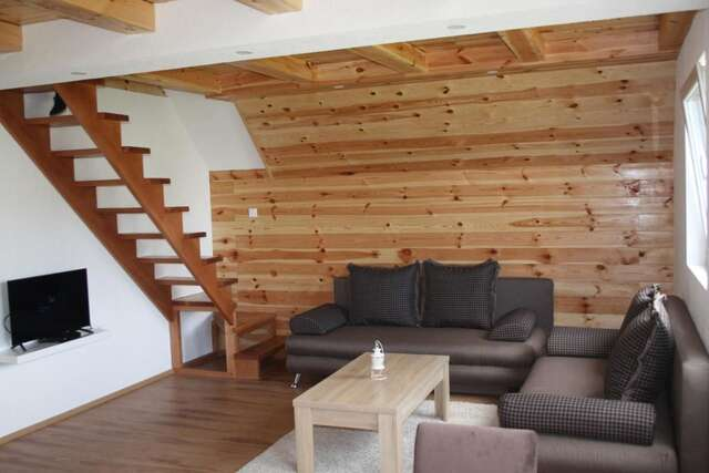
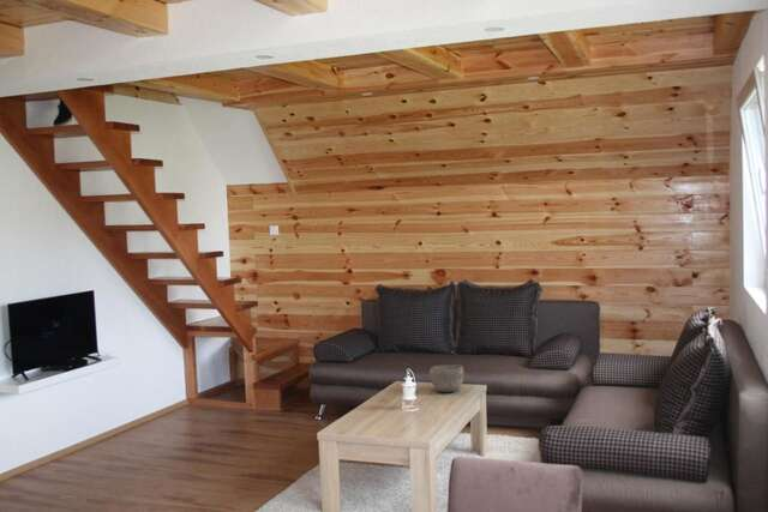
+ bowl [428,363,466,393]
